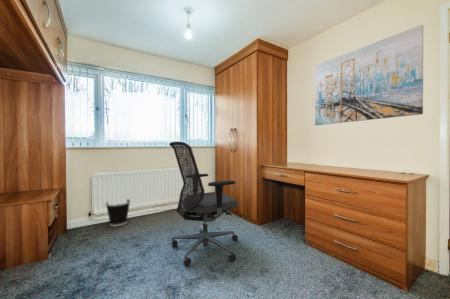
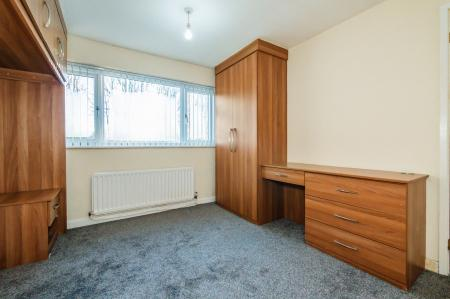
- wall art [314,24,424,126]
- office chair [168,141,239,267]
- wastebasket [104,198,132,227]
